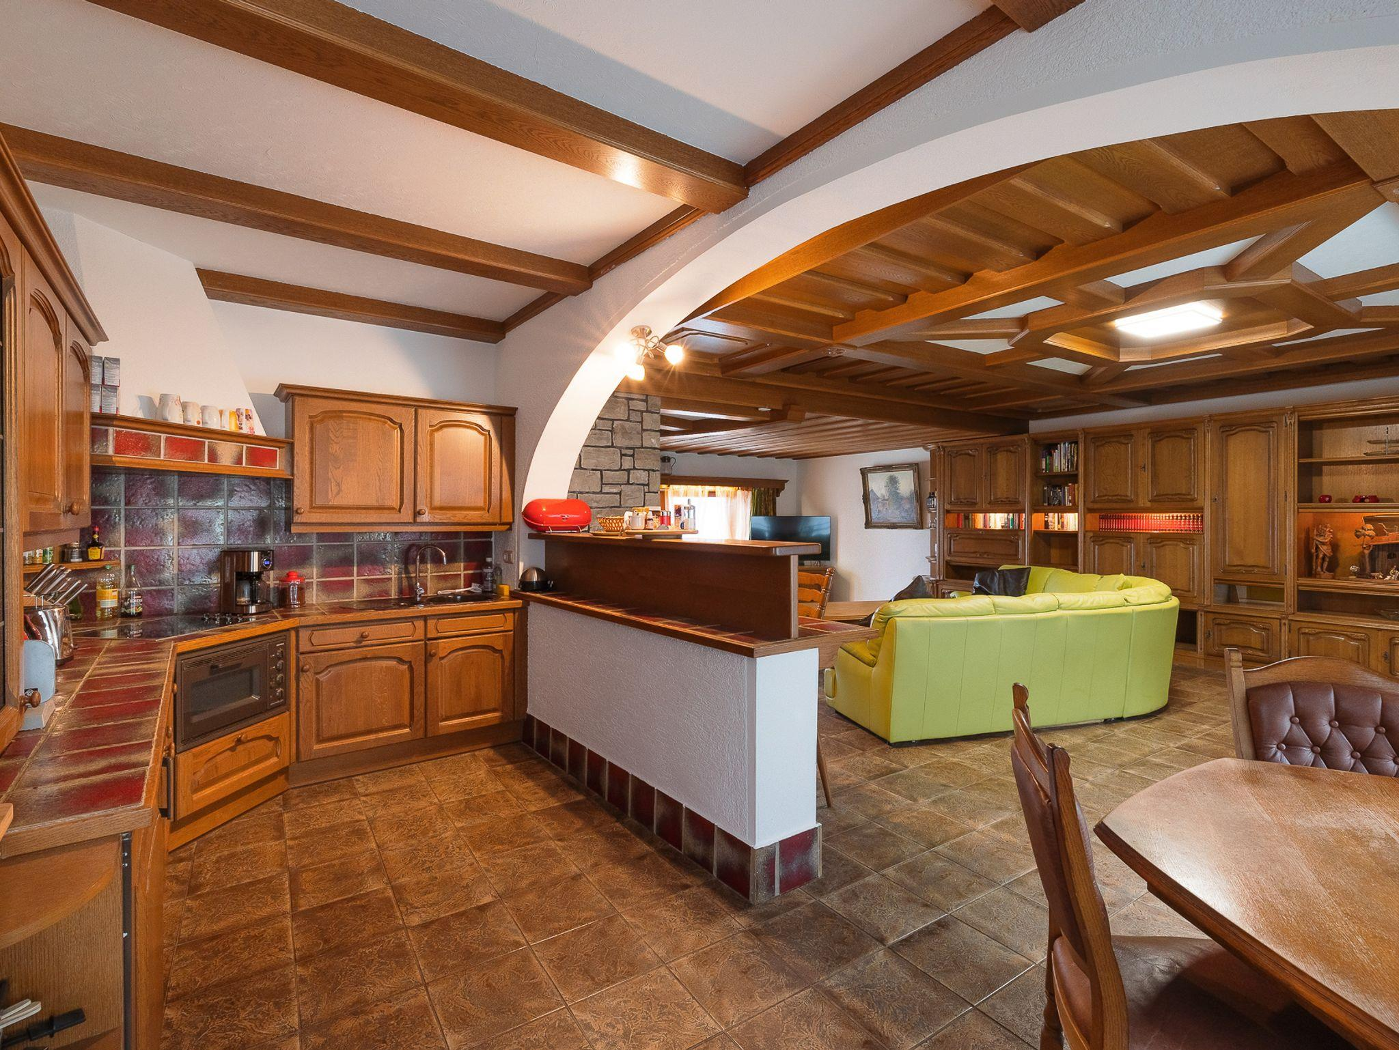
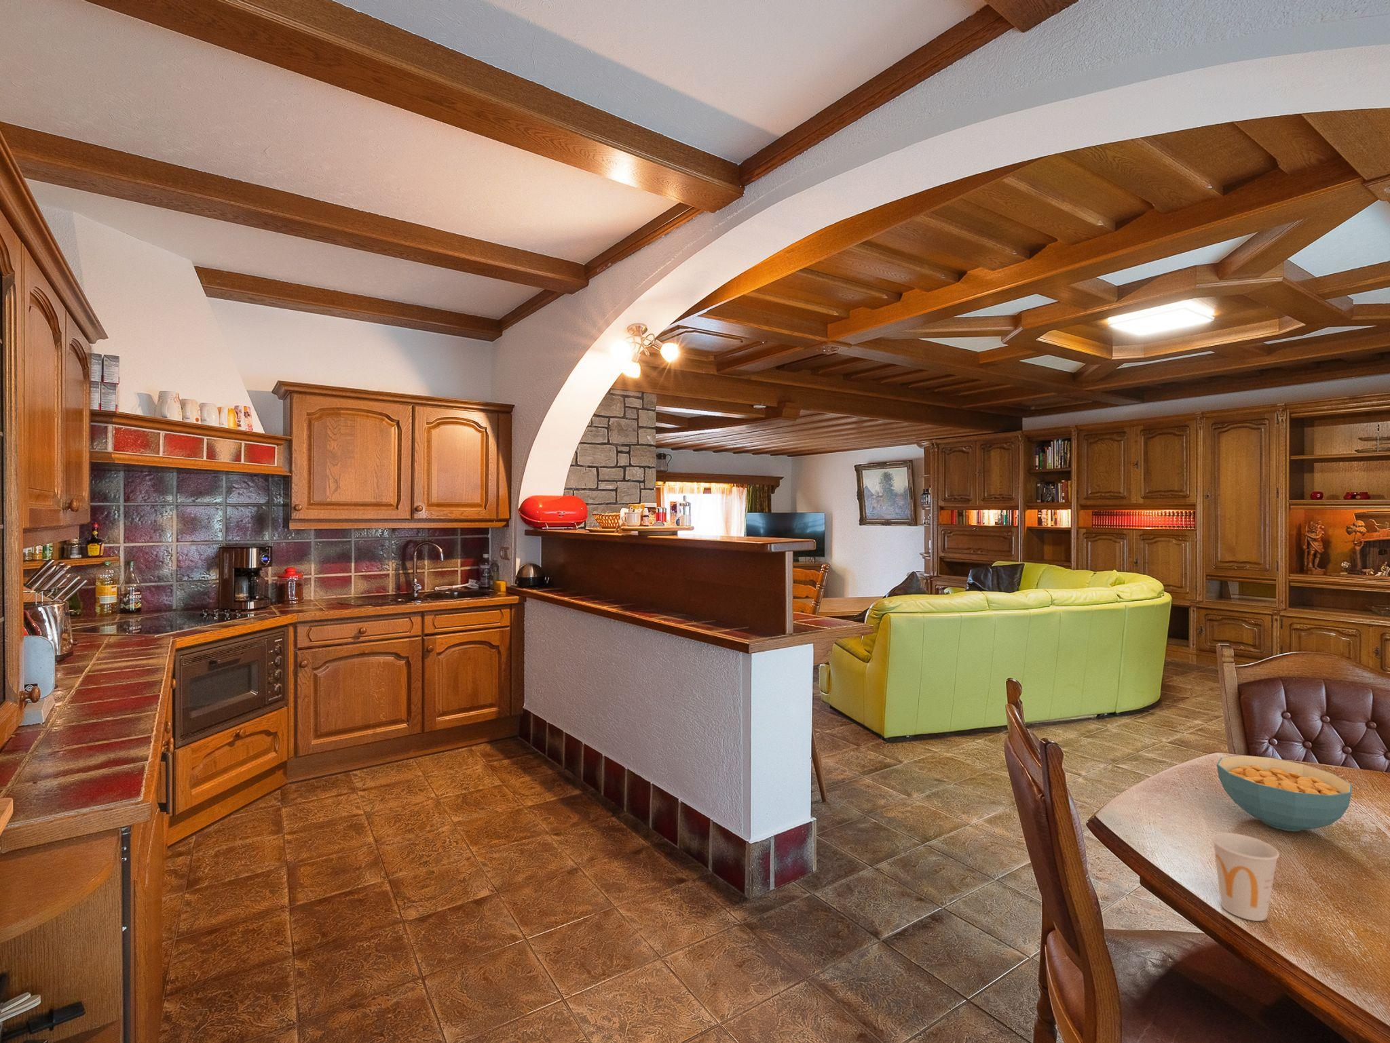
+ cereal bowl [1217,755,1353,832]
+ cup [1211,832,1280,921]
